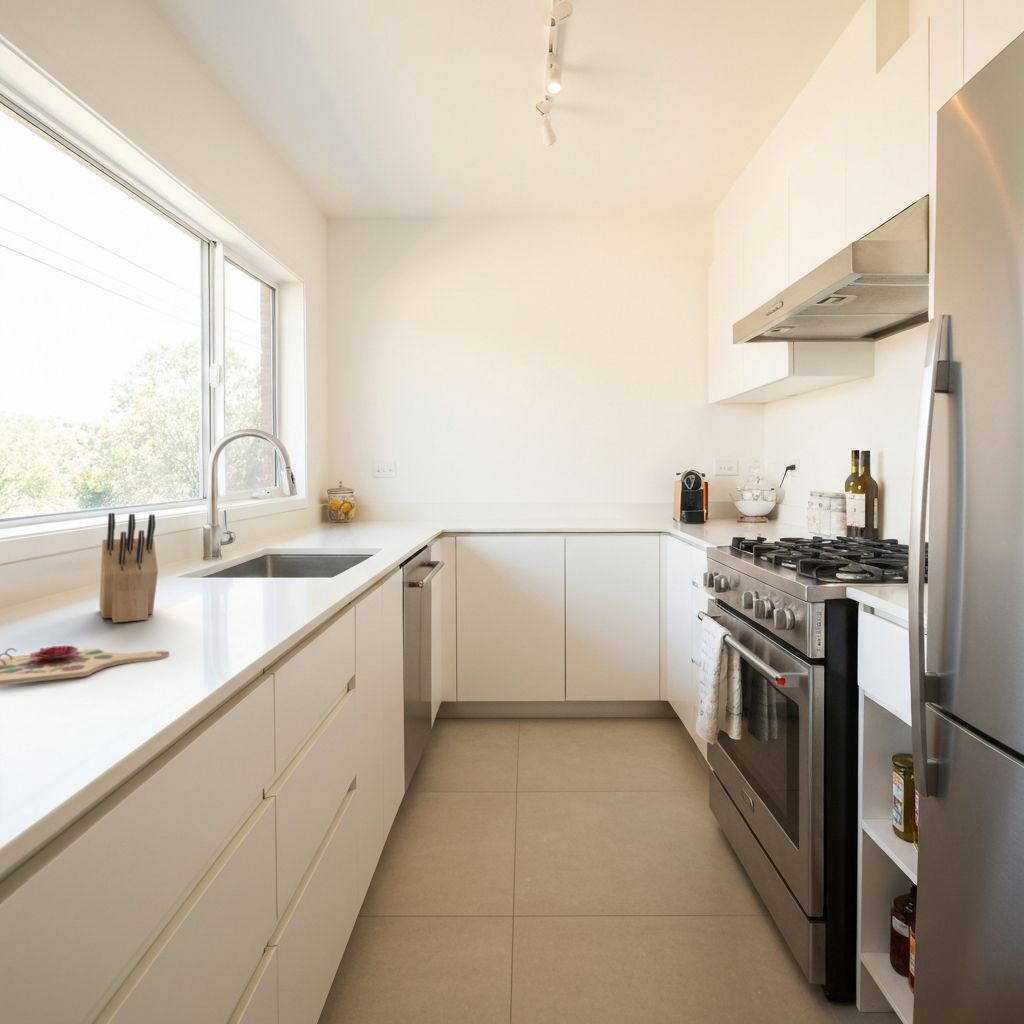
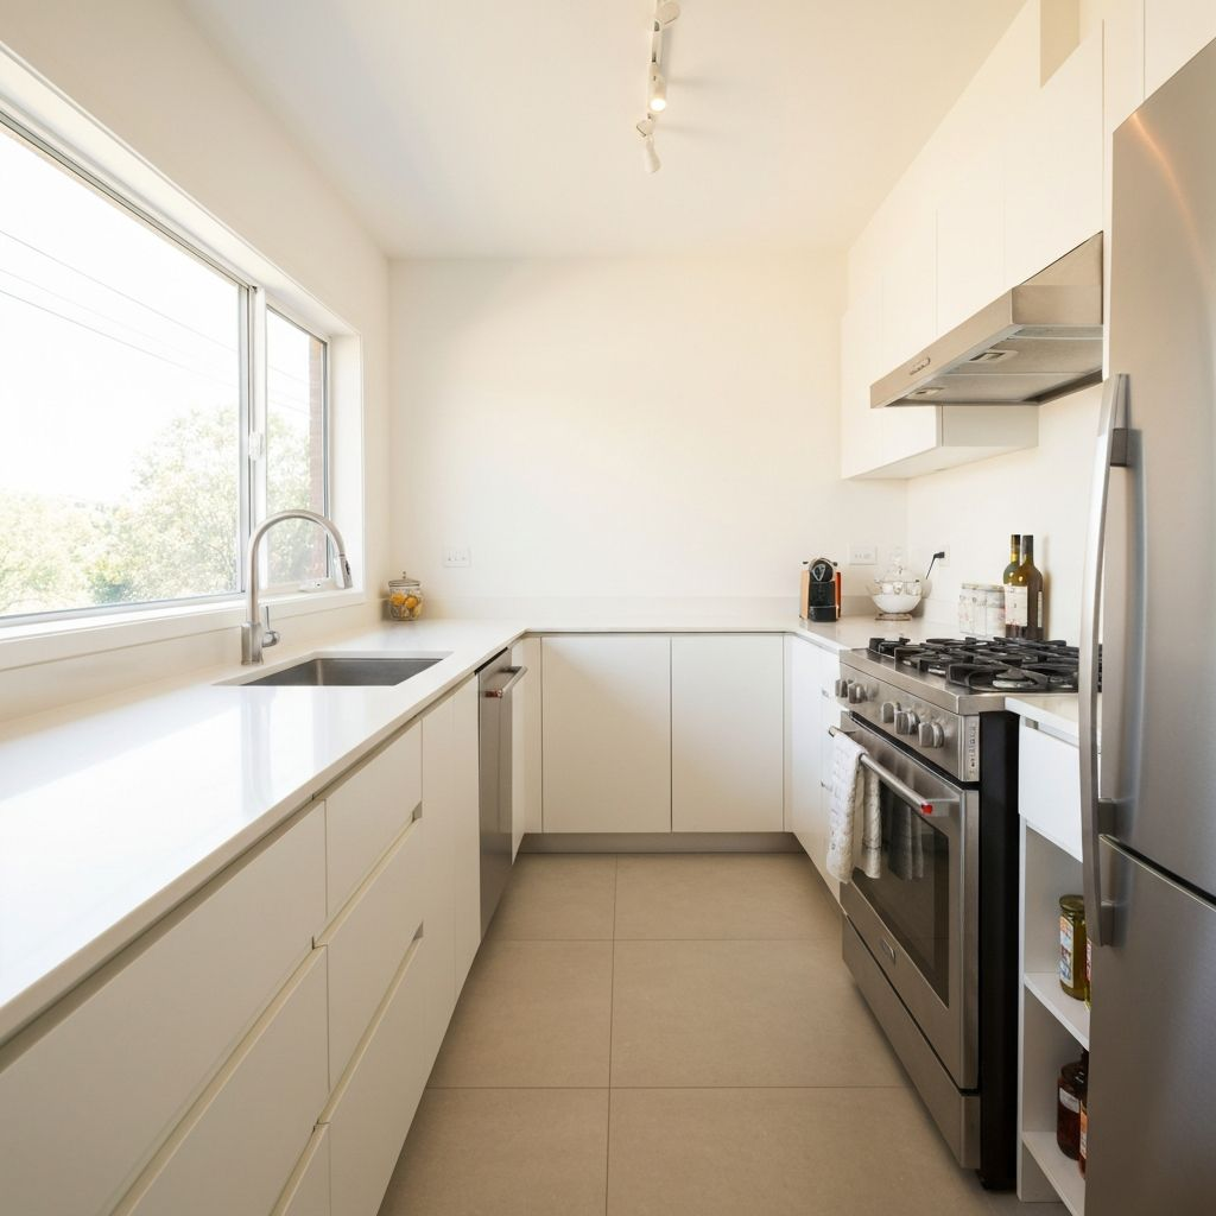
- cutting board [0,645,170,686]
- knife block [99,512,159,624]
